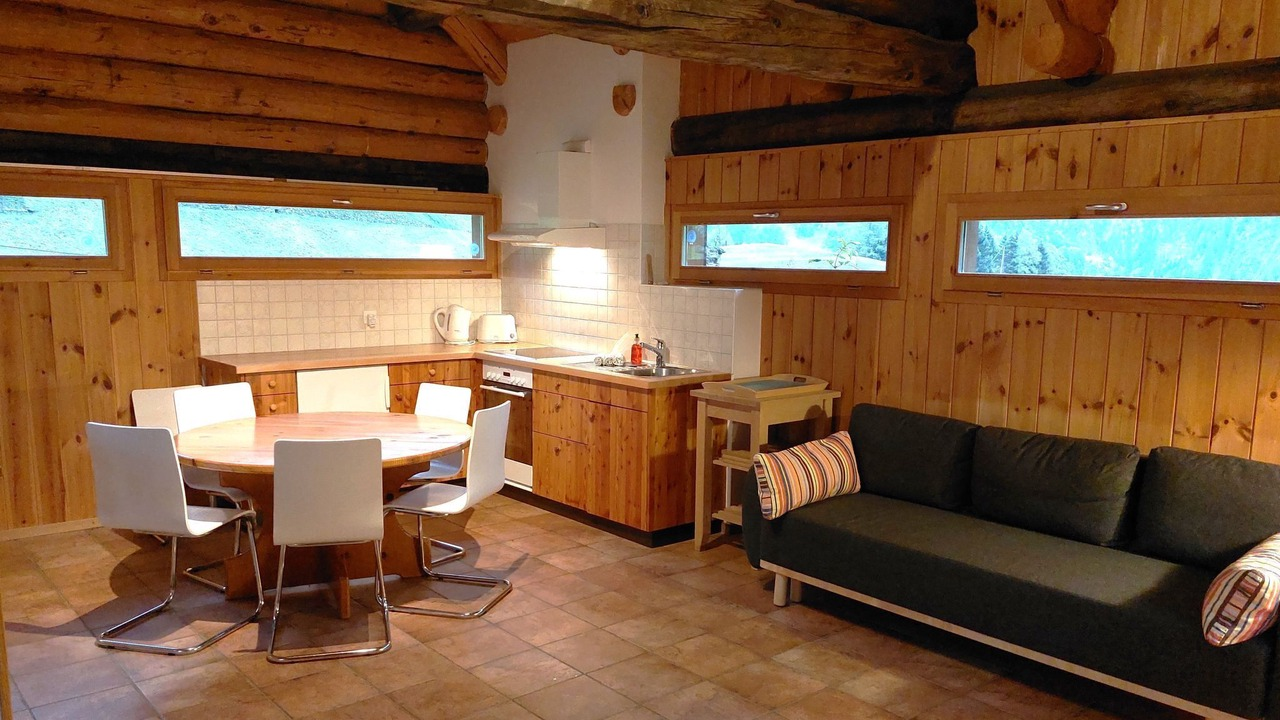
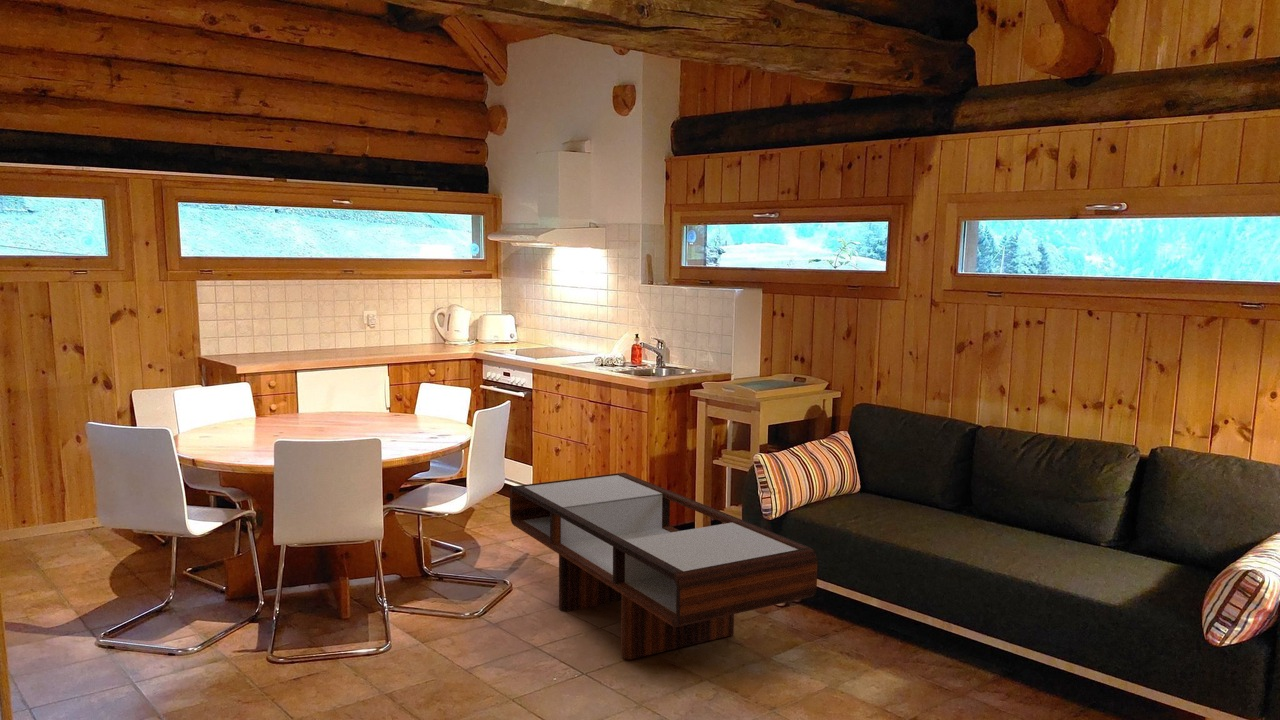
+ coffee table [509,472,818,661]
